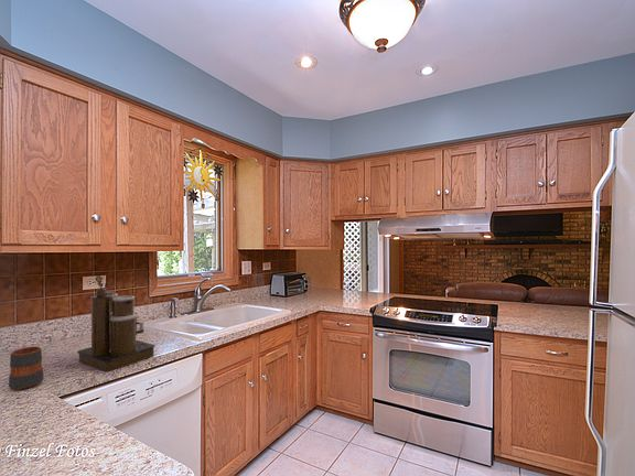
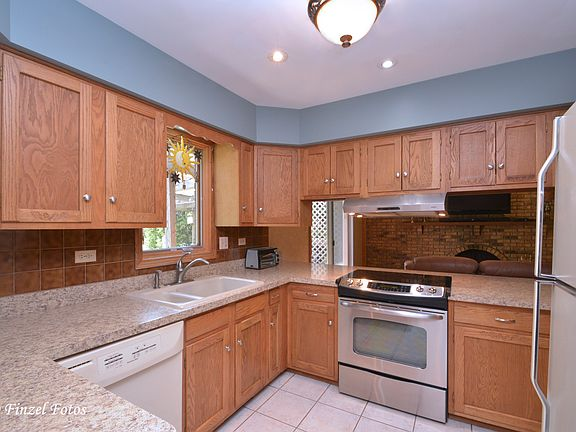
- coffee maker [76,274,157,372]
- mug [8,346,44,391]
